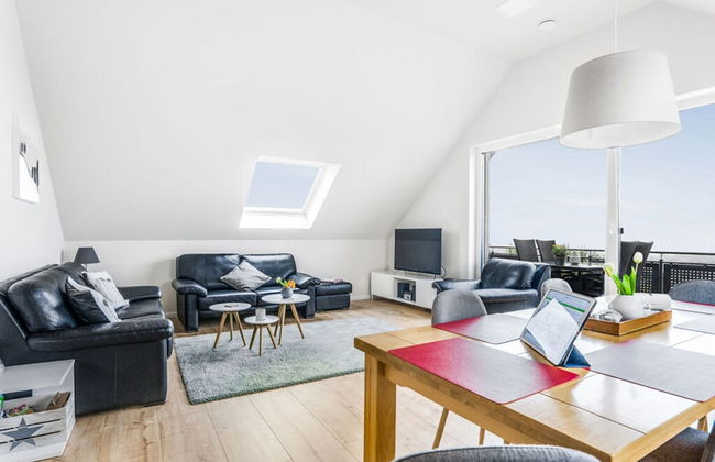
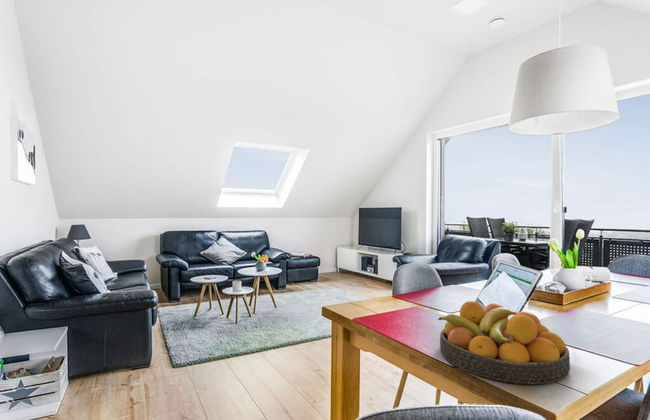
+ fruit bowl [437,300,571,385]
